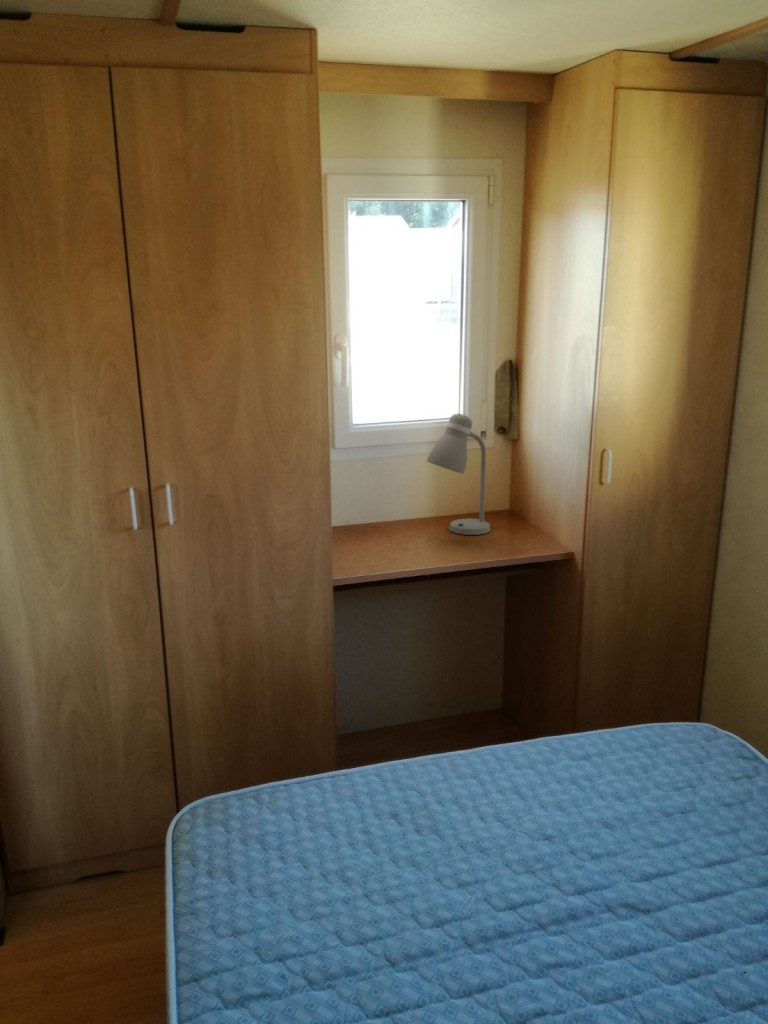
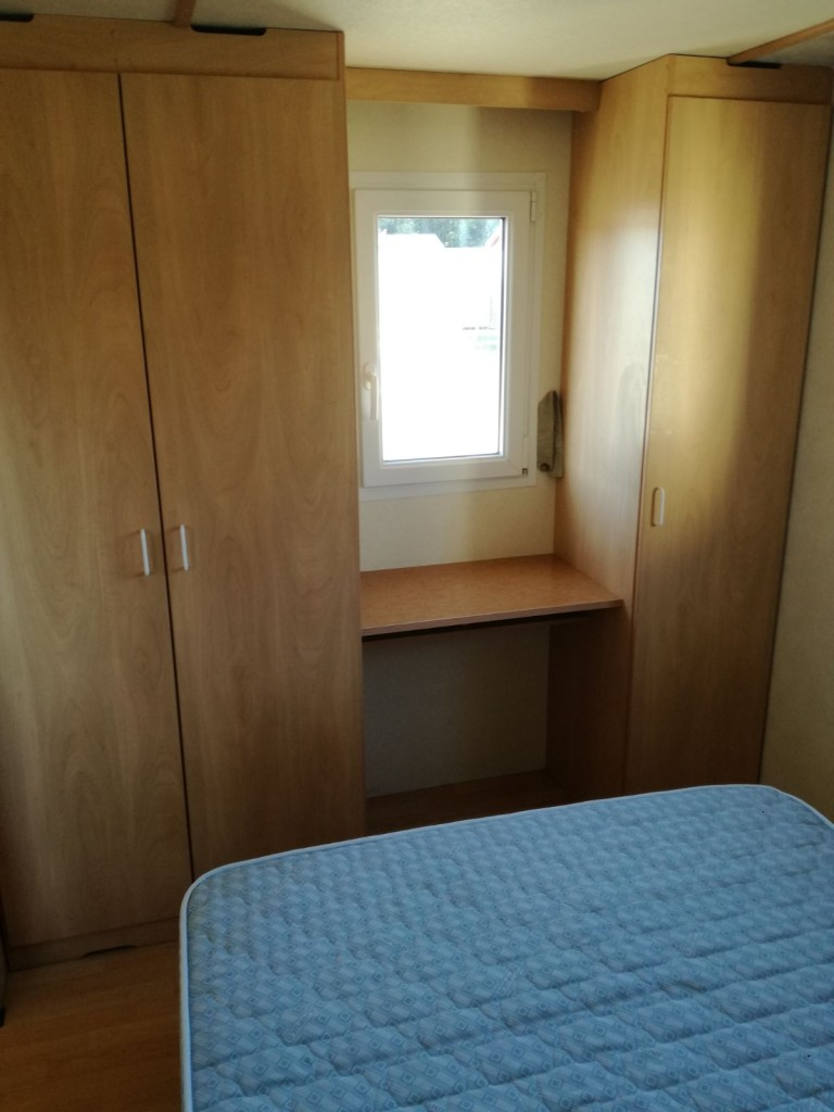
- desk lamp [426,412,492,536]
